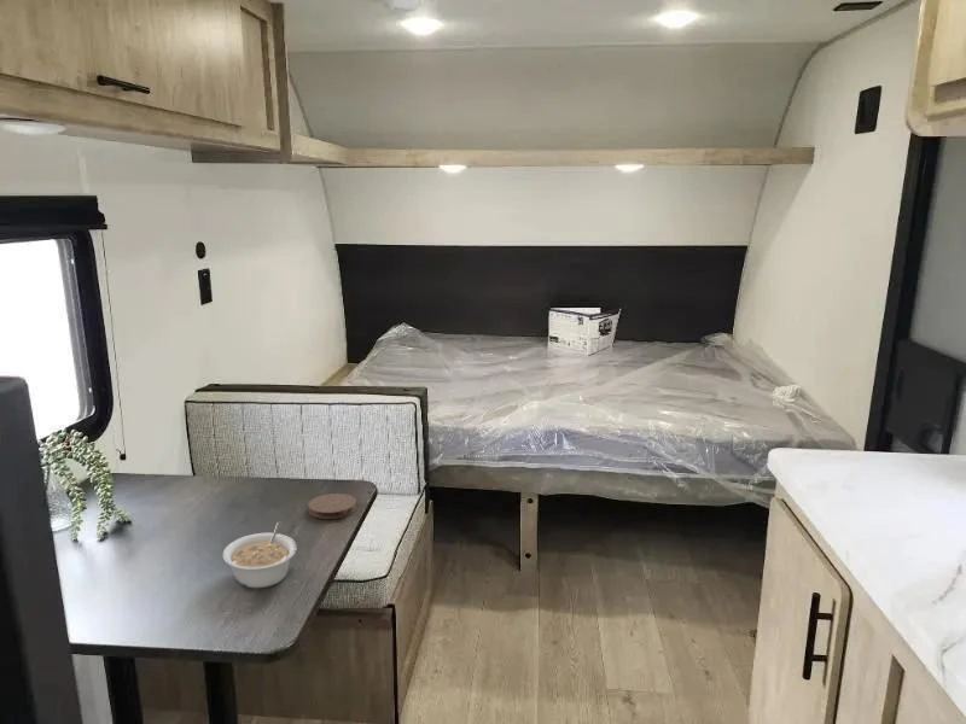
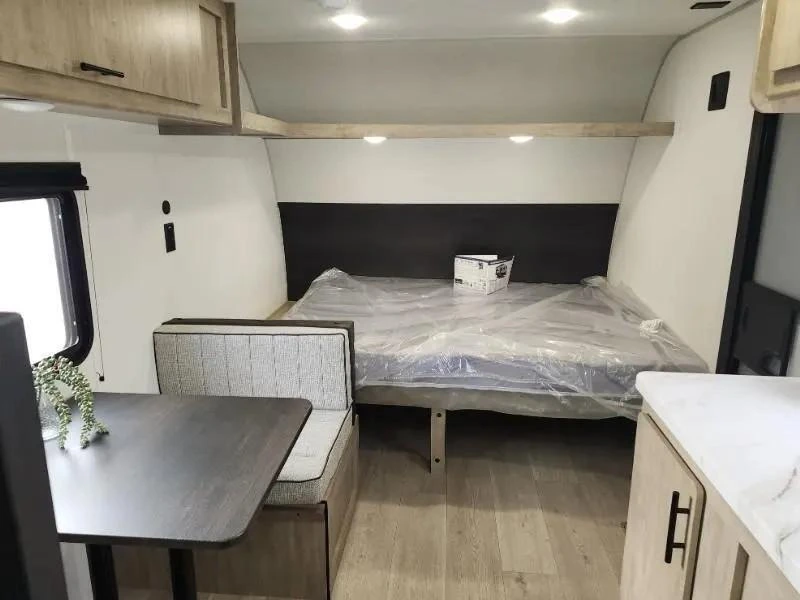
- coaster [307,492,357,520]
- legume [222,520,298,589]
